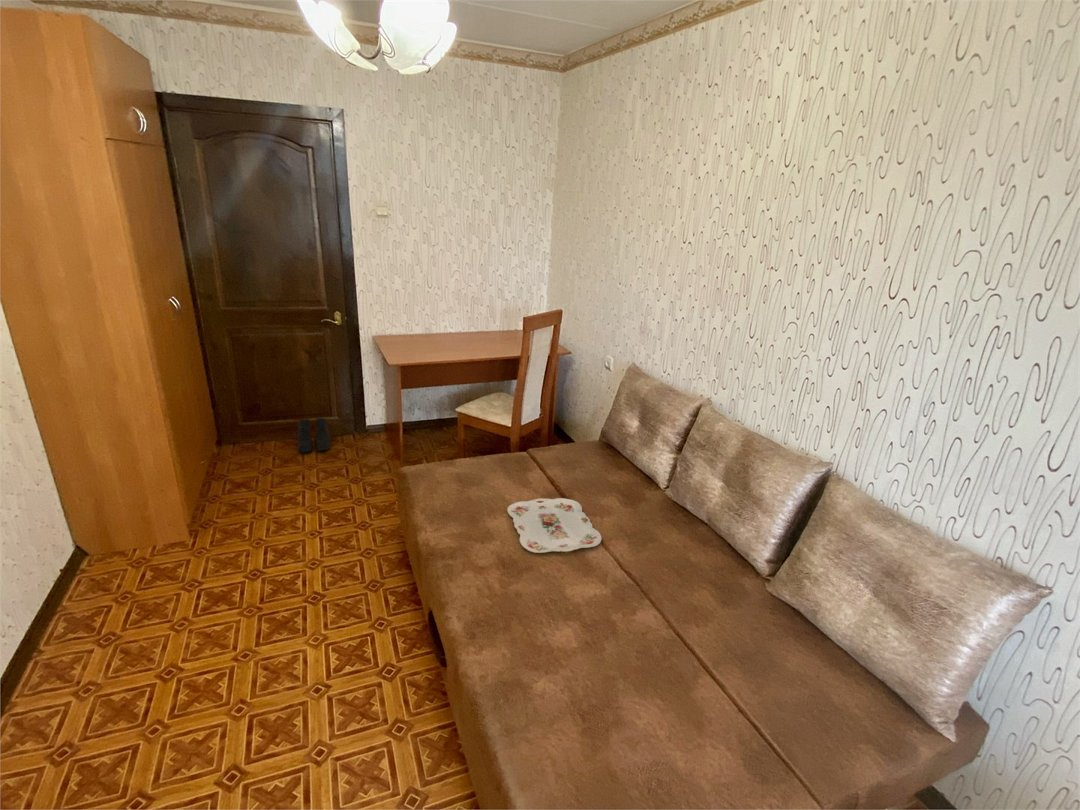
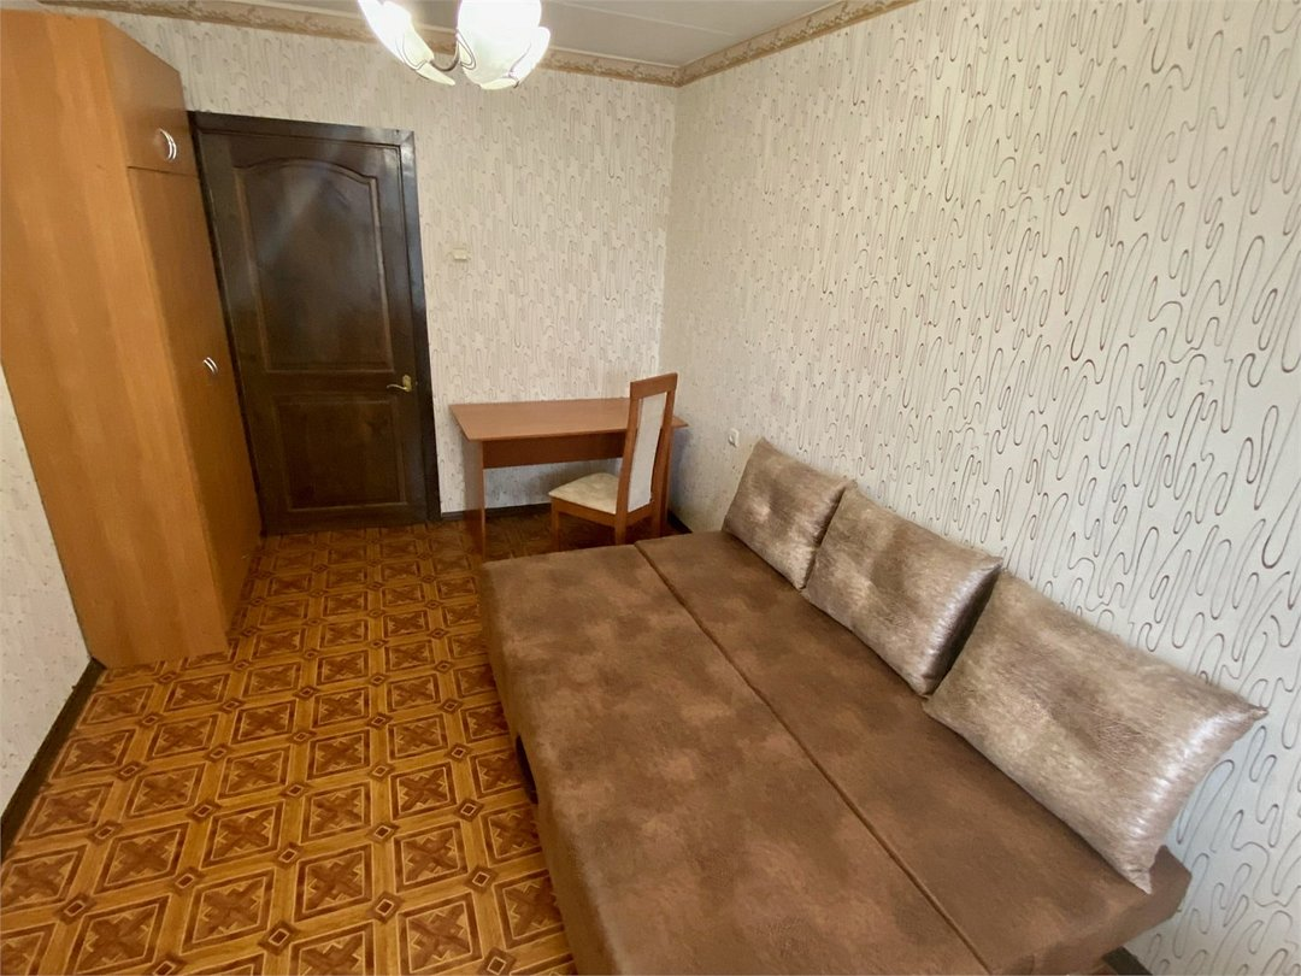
- serving tray [506,497,602,554]
- boots [296,416,332,453]
